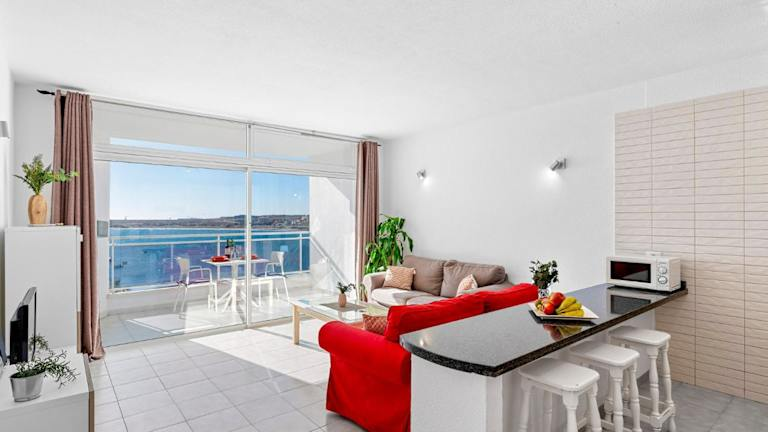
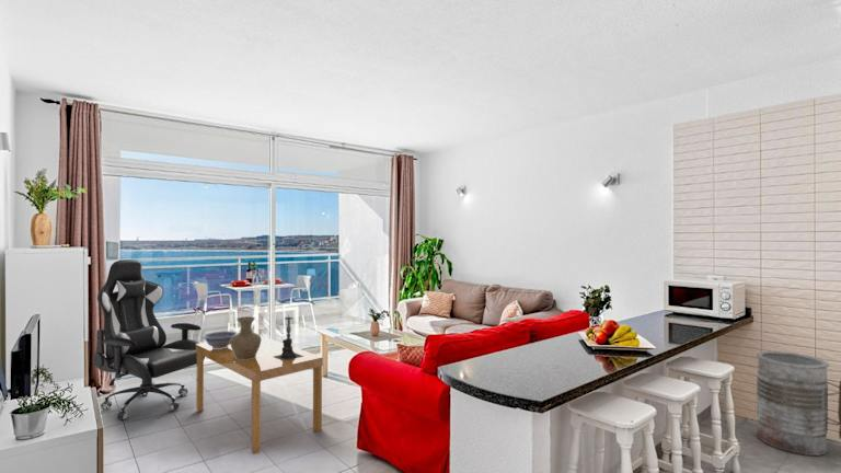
+ dining table [195,334,324,455]
+ trash can [756,350,841,457]
+ vase [230,315,262,360]
+ candle holder [273,314,303,361]
+ chair [92,258,206,422]
+ decorative bowl [200,330,239,349]
